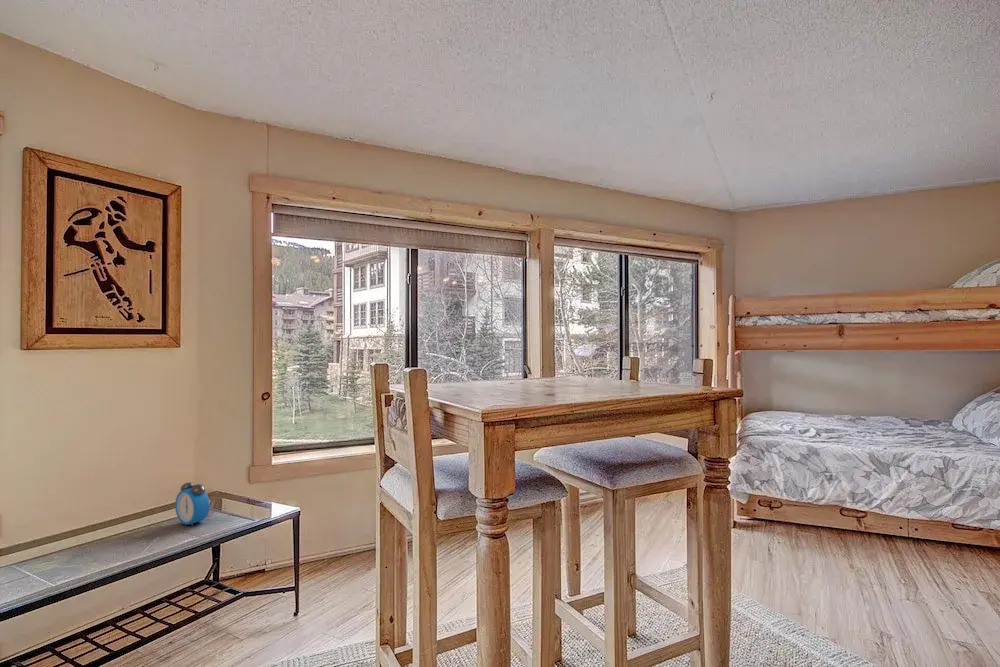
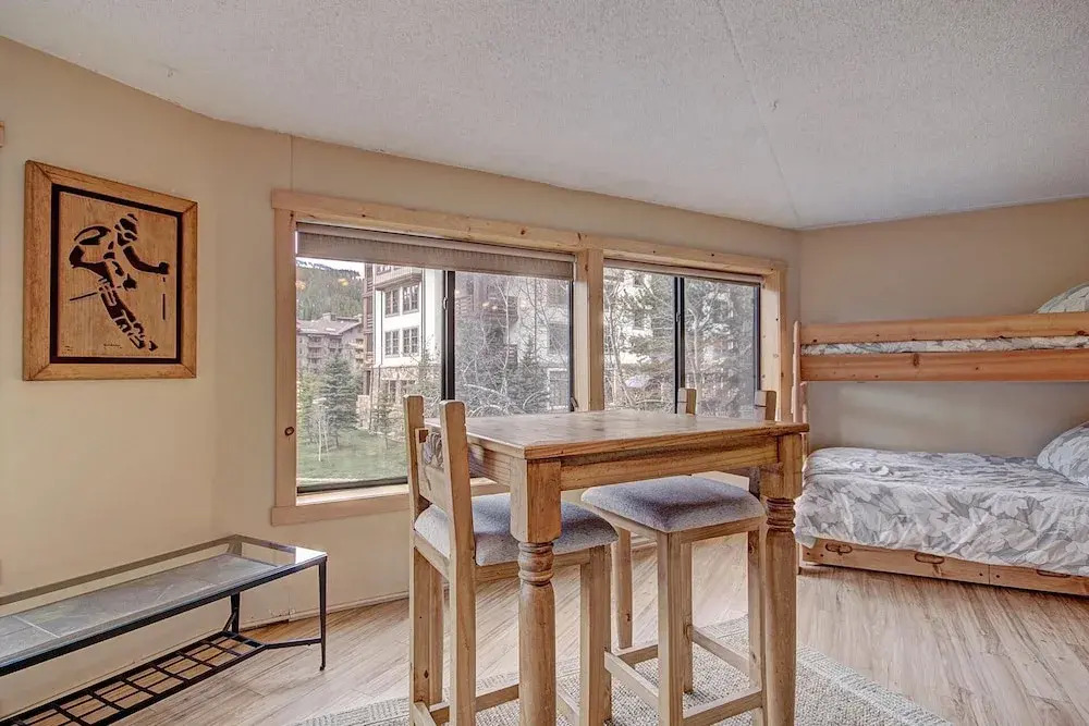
- alarm clock [174,481,211,527]
